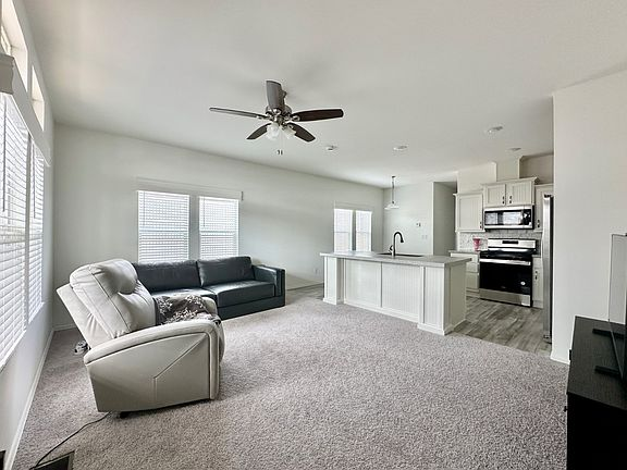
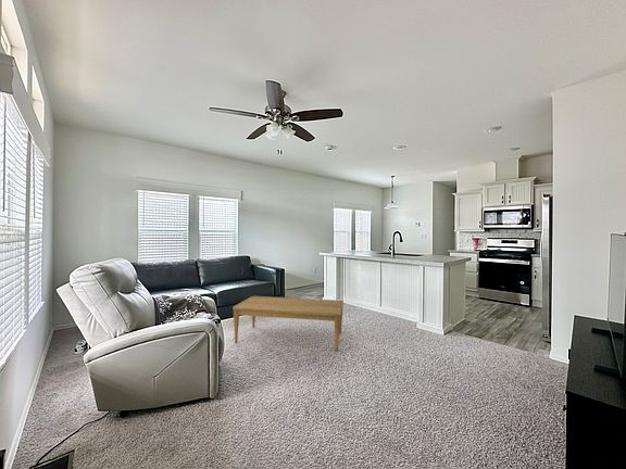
+ coffee table [231,295,345,352]
